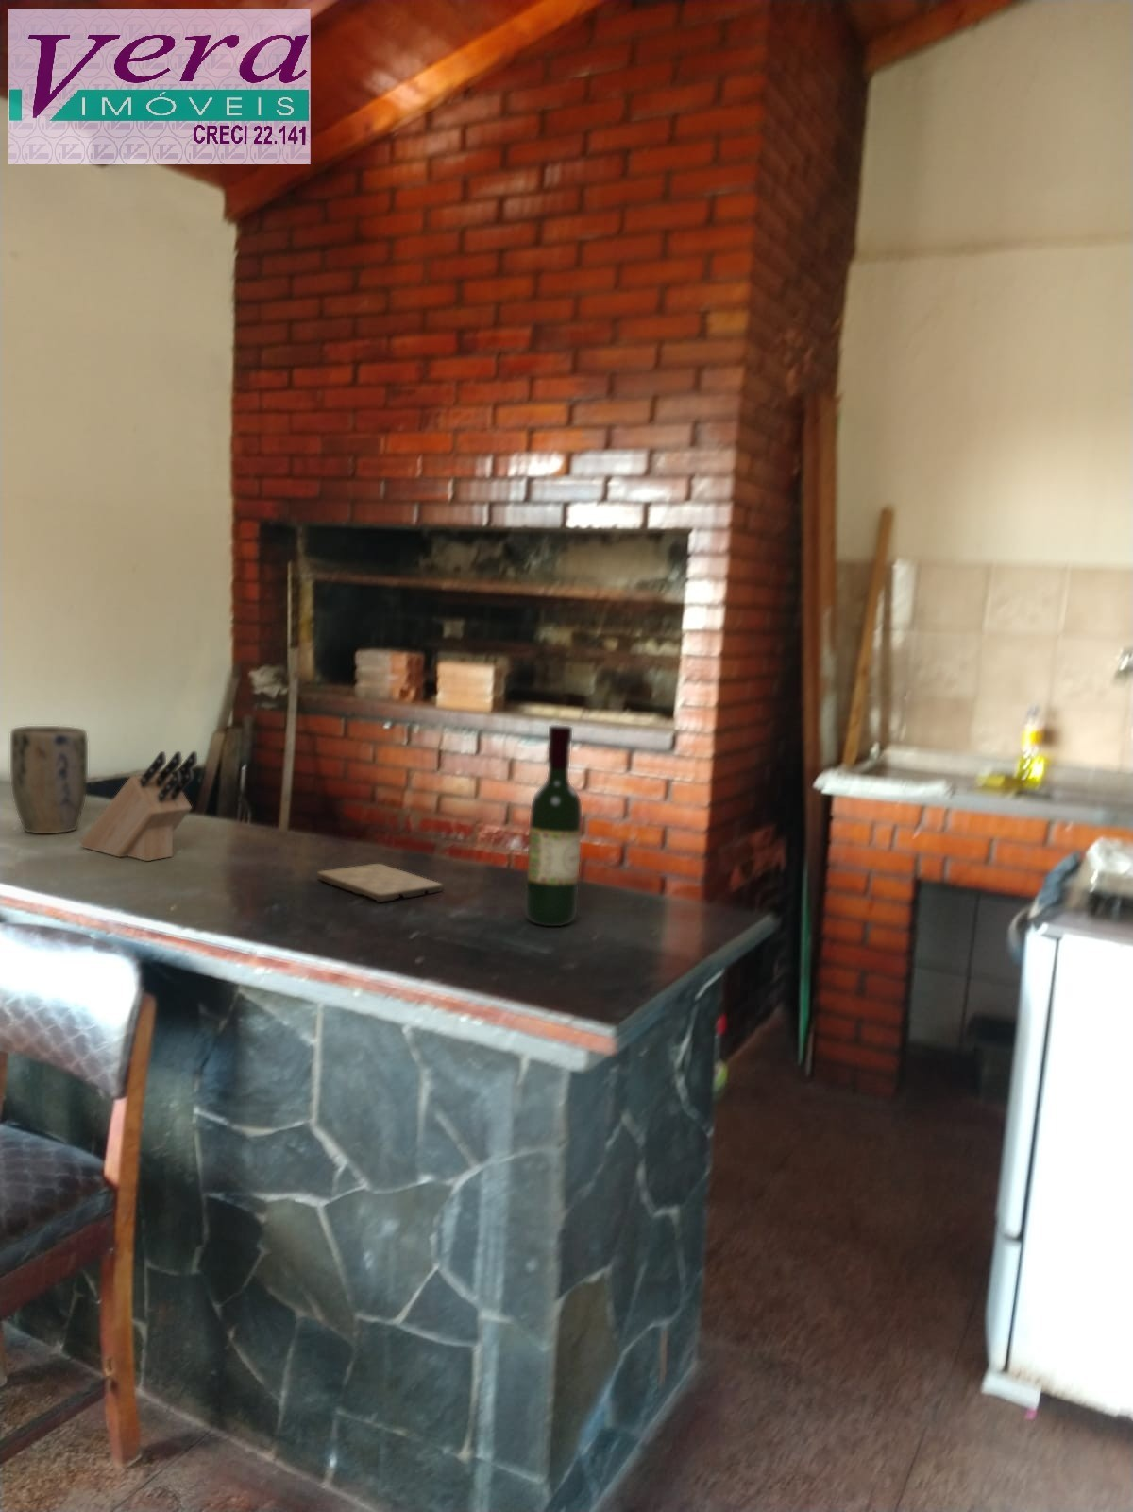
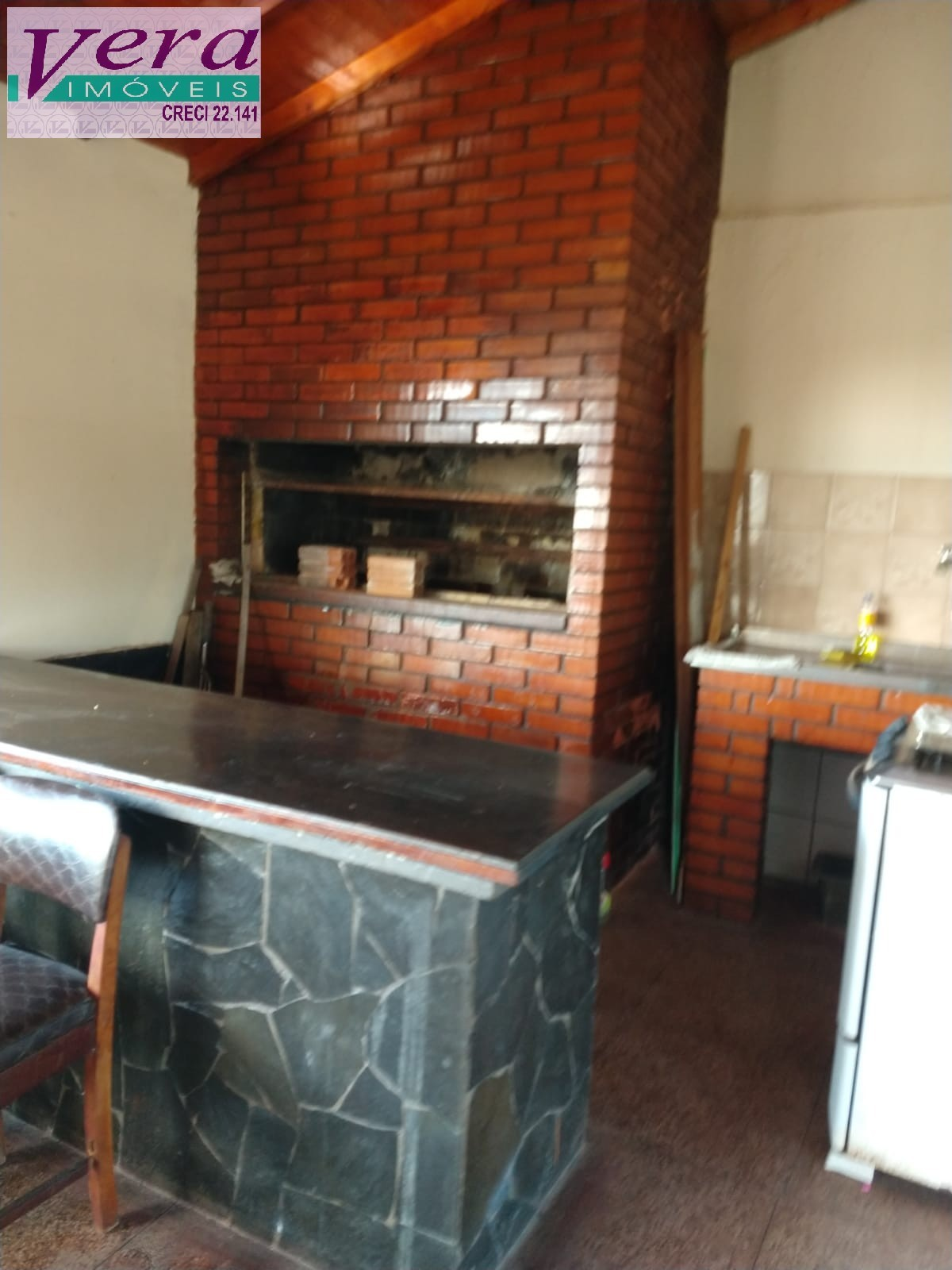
- plant pot [10,725,89,835]
- cutting board [317,863,444,904]
- knife block [79,750,199,862]
- wine bottle [524,724,582,927]
